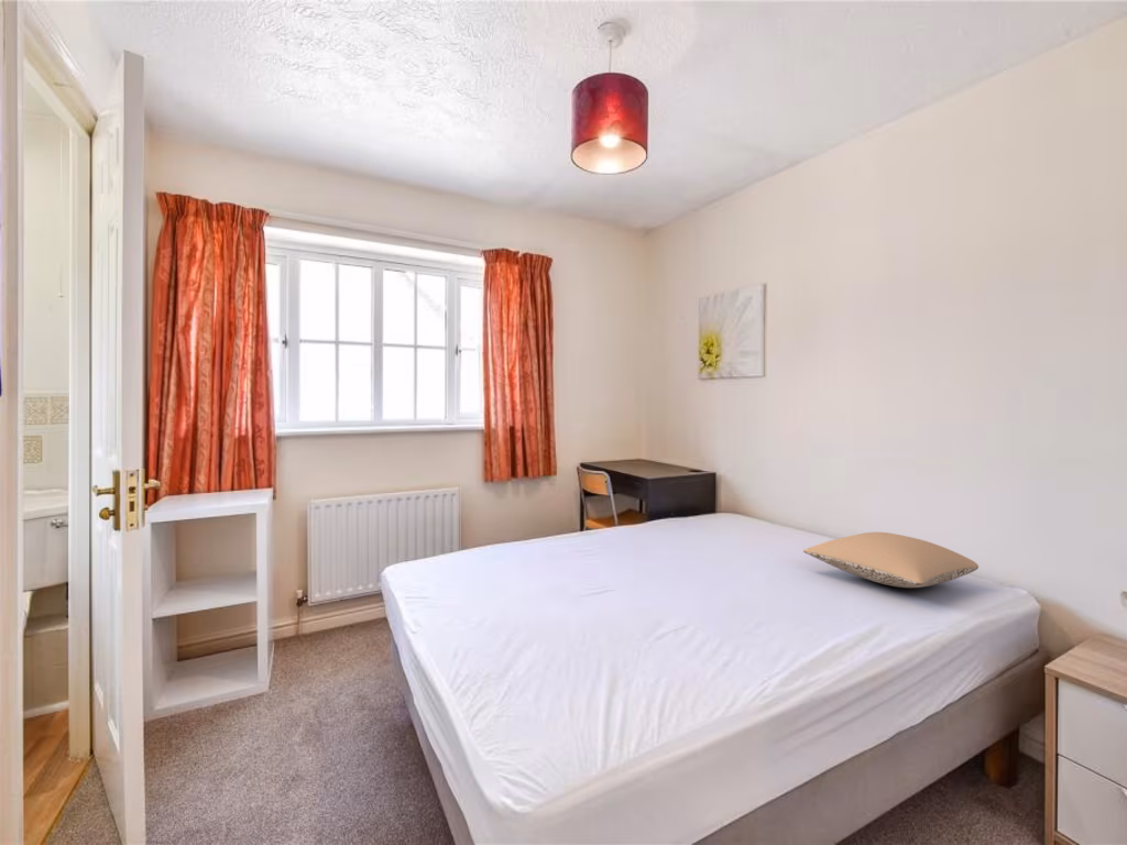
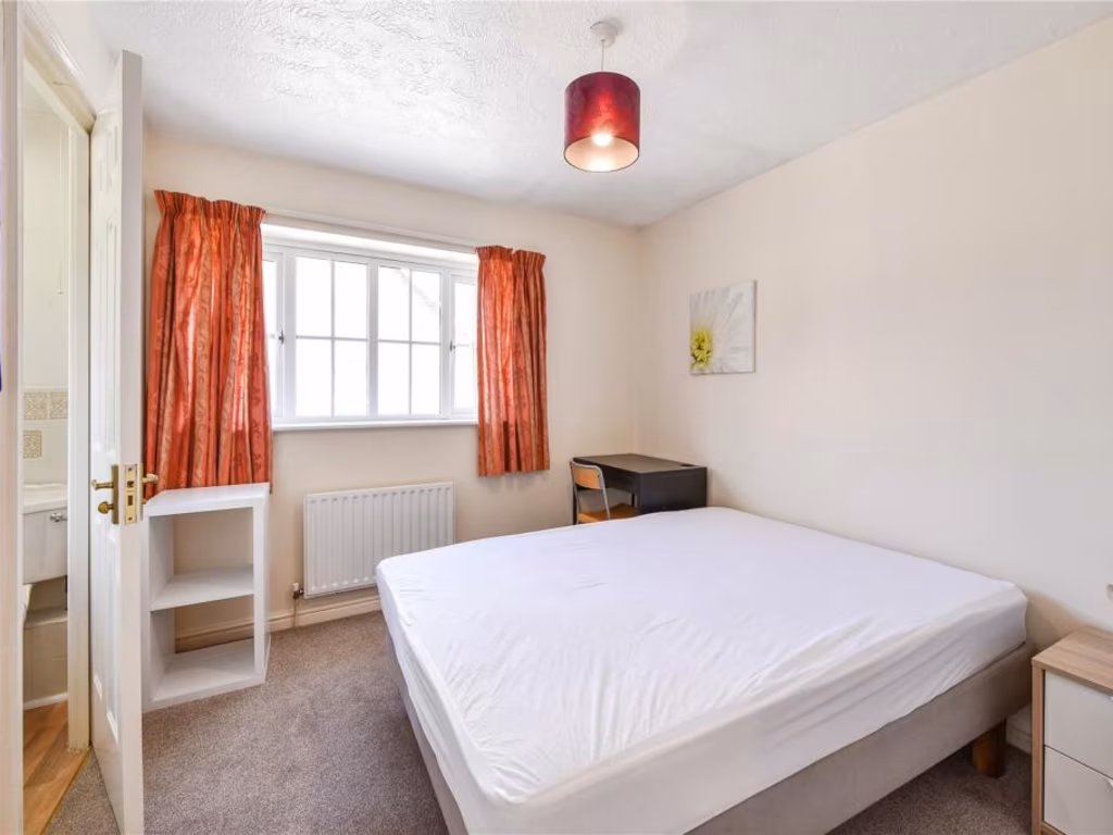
- pillow [802,531,980,589]
